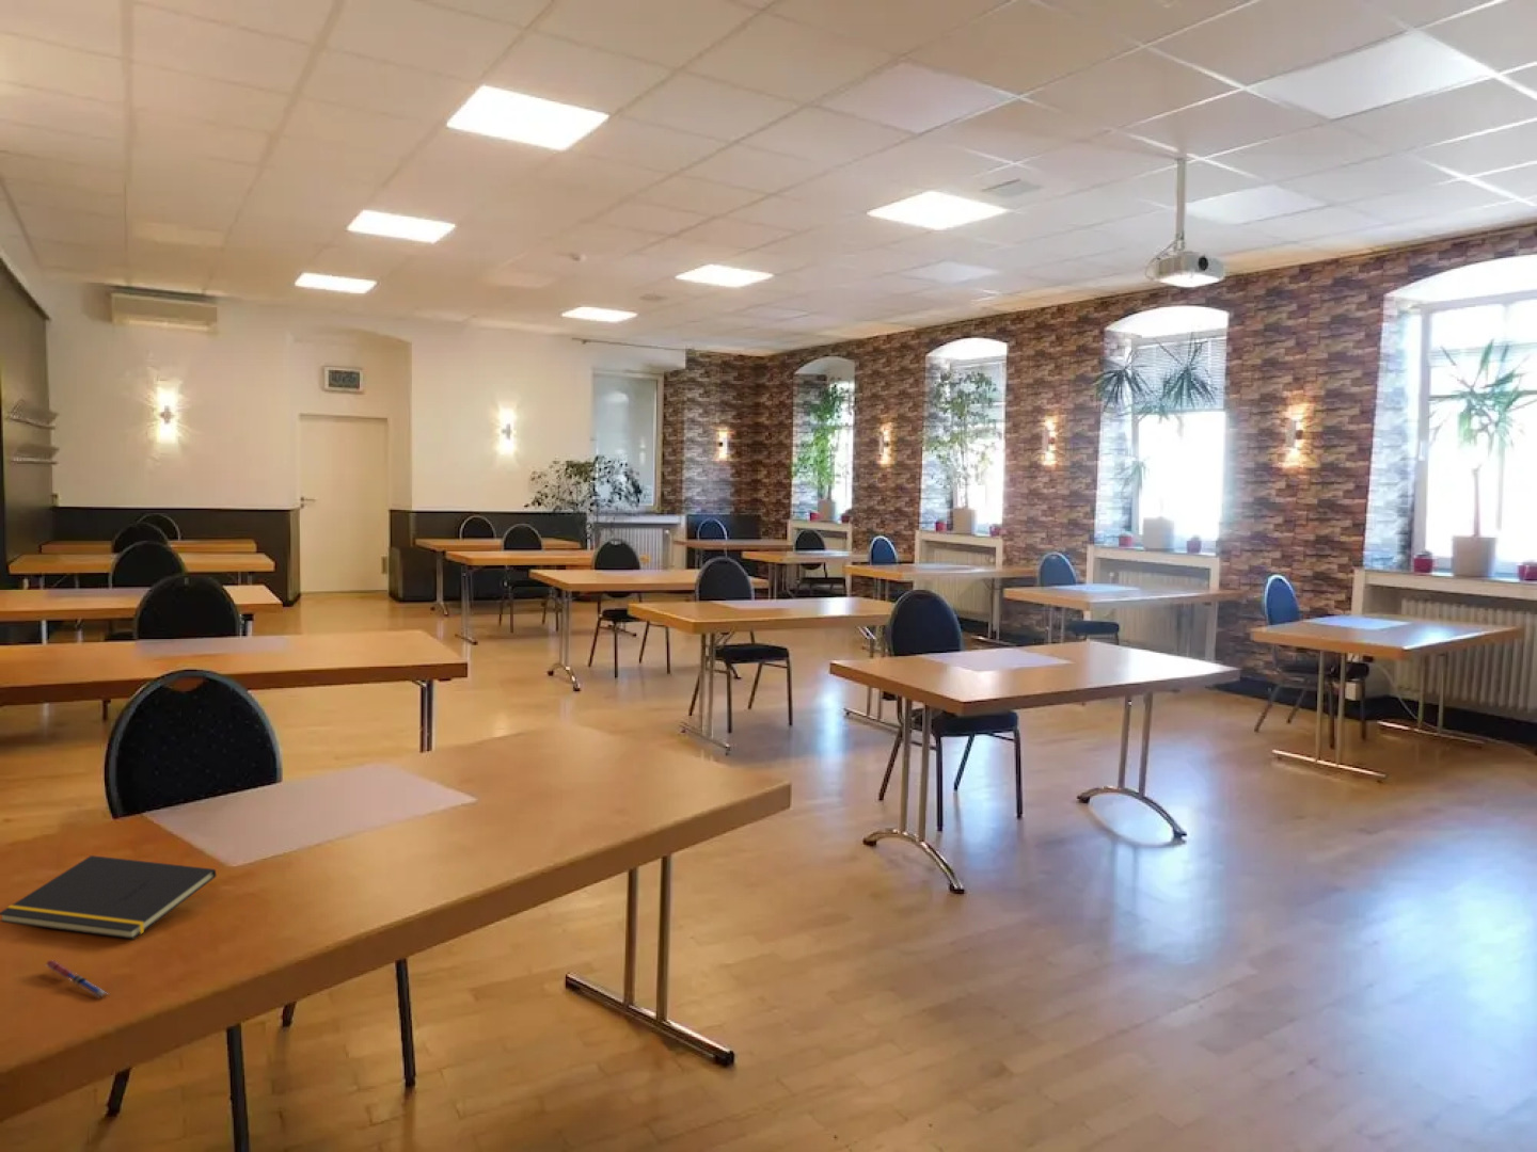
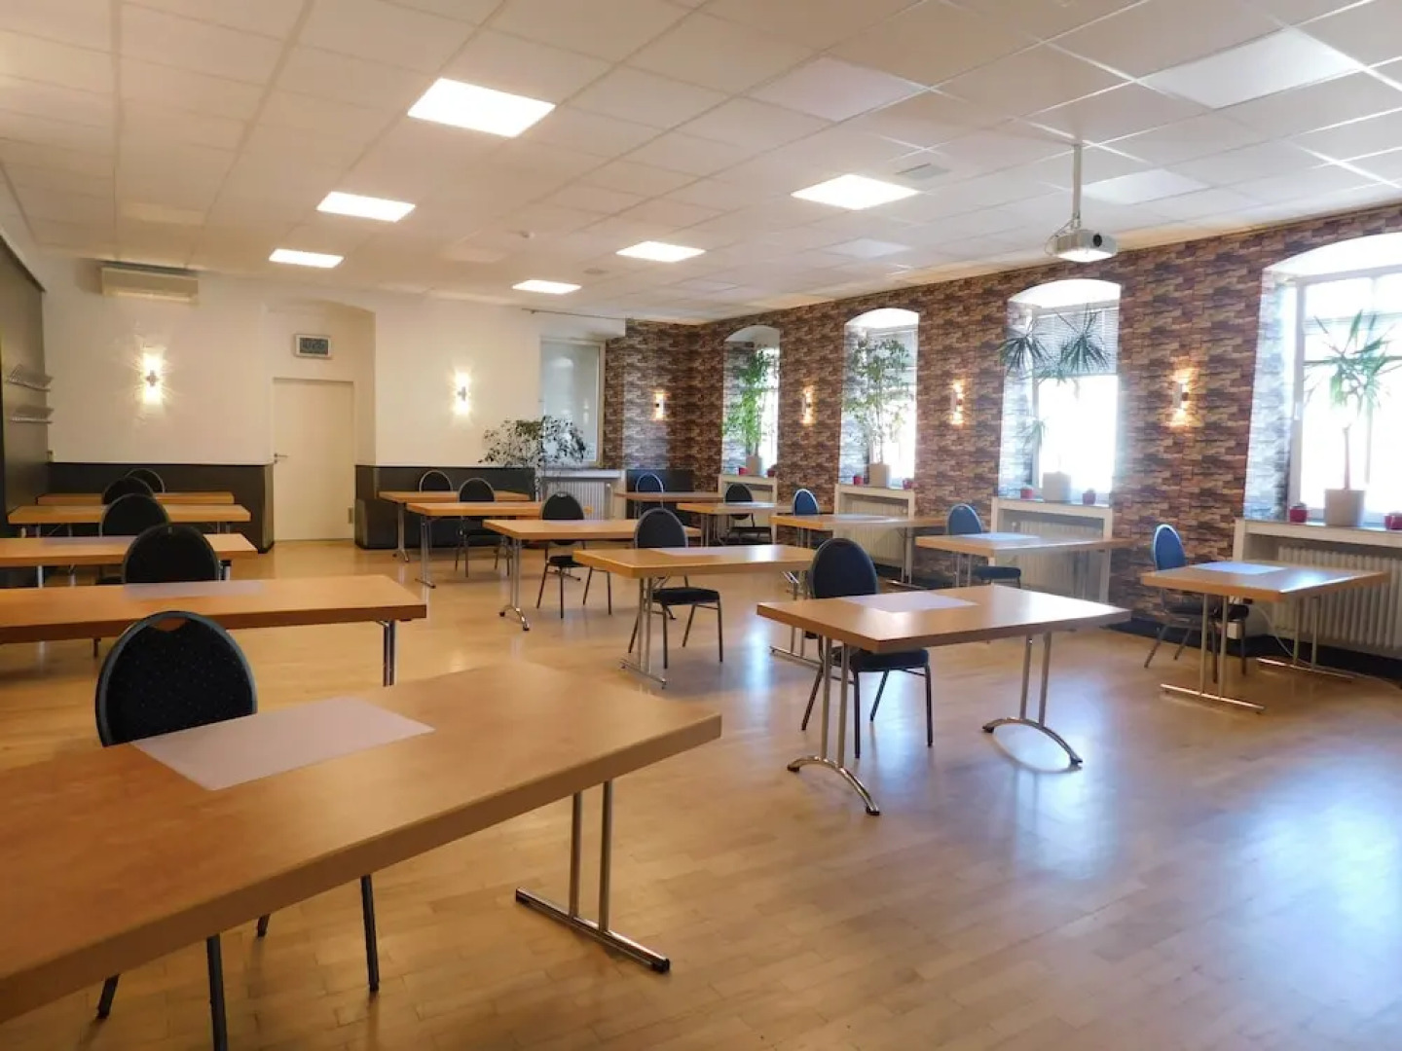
- pen [44,958,110,998]
- notepad [0,854,218,940]
